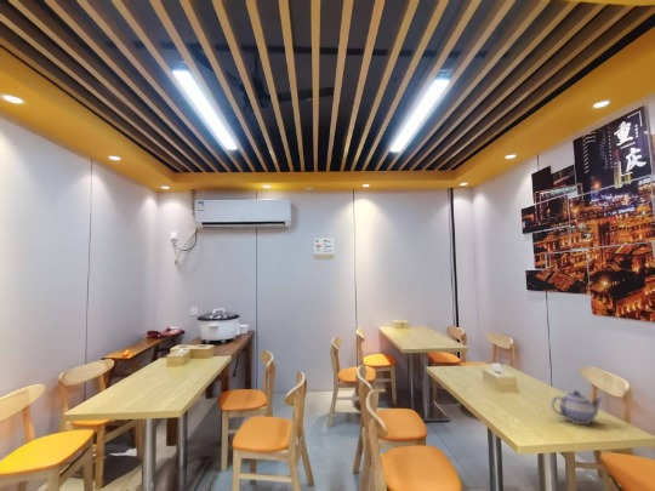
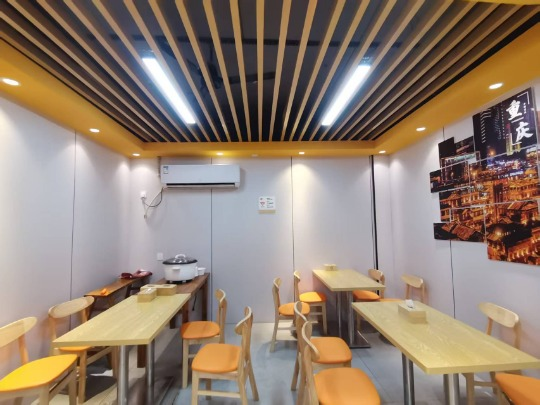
- teapot [551,389,603,426]
